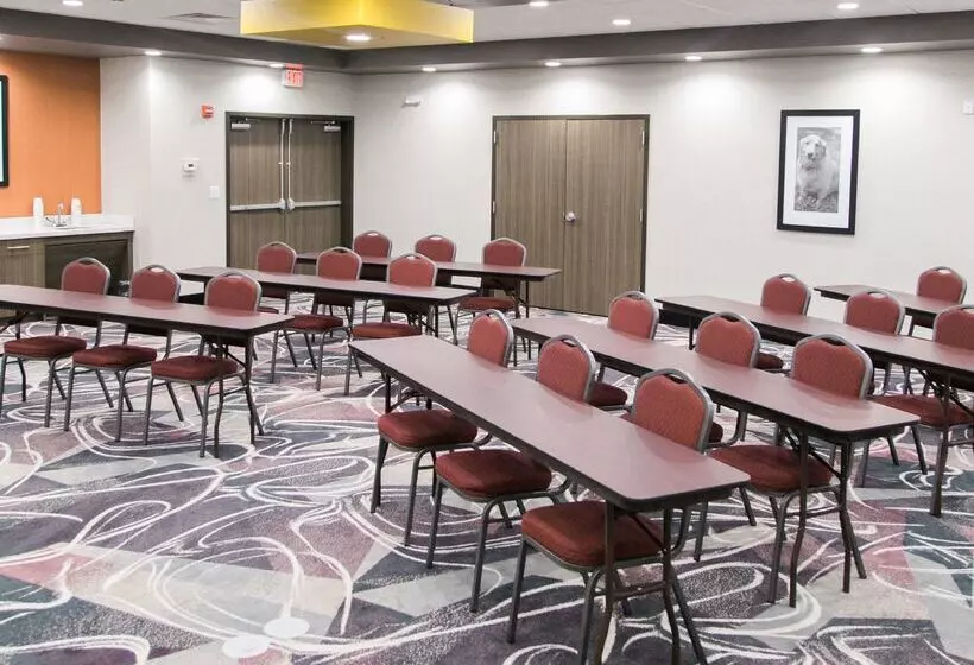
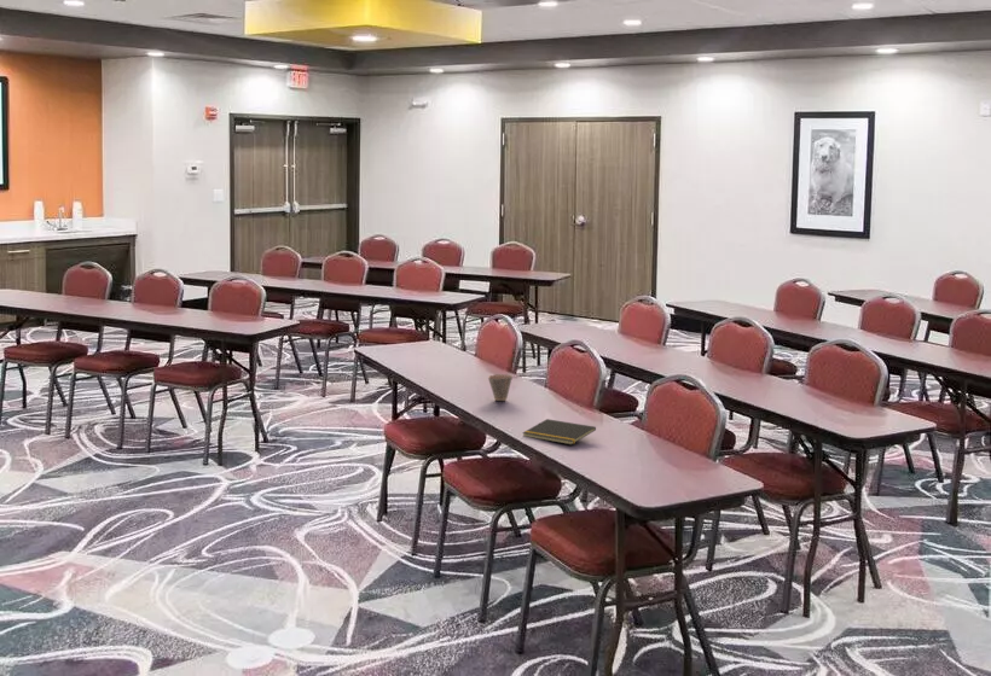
+ cup [487,373,514,402]
+ notepad [522,418,597,445]
